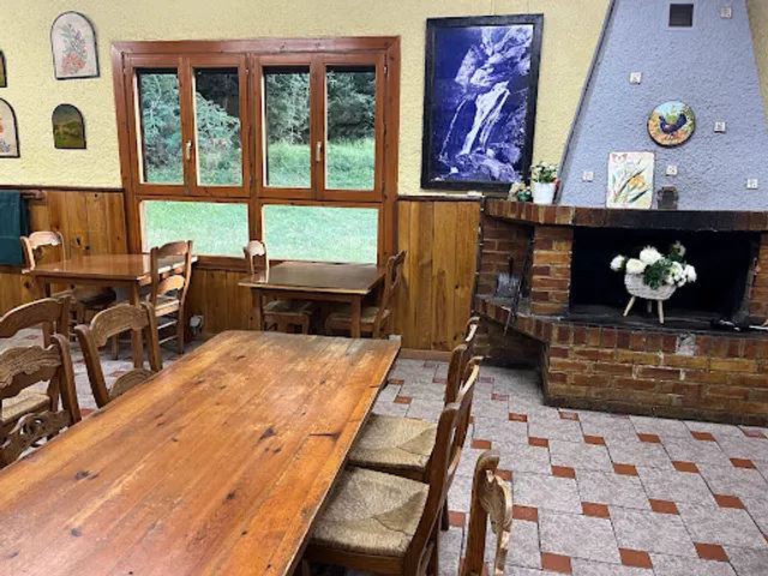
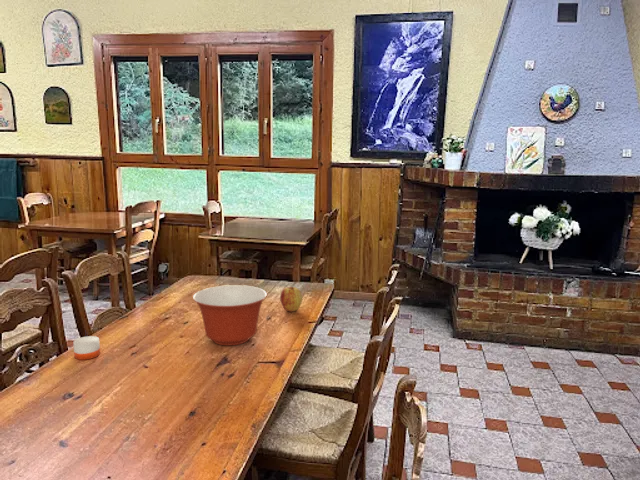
+ mixing bowl [192,284,268,346]
+ candle [72,331,101,361]
+ apple [279,286,303,313]
